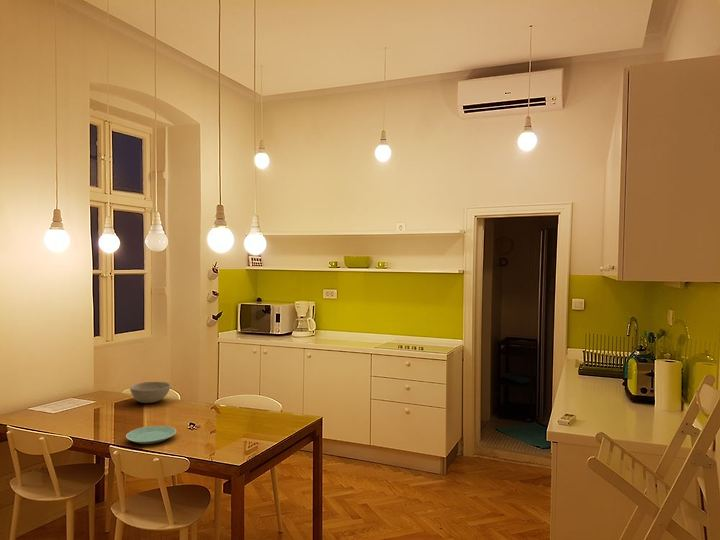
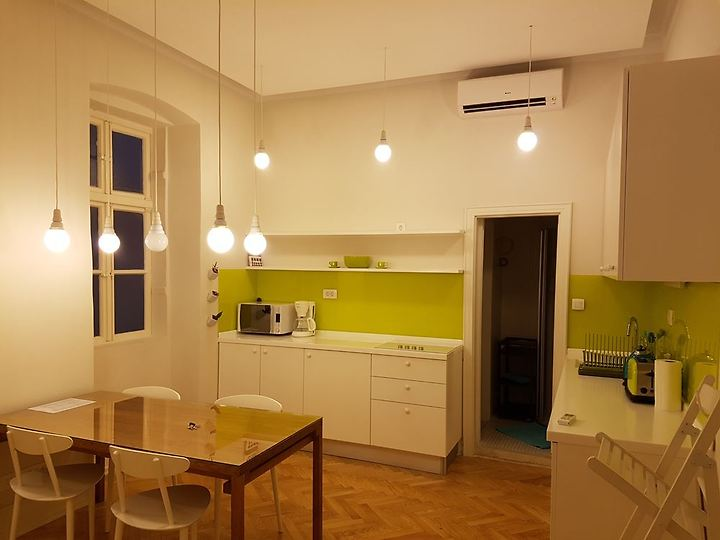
- plate [125,425,177,445]
- bowl [129,381,172,404]
